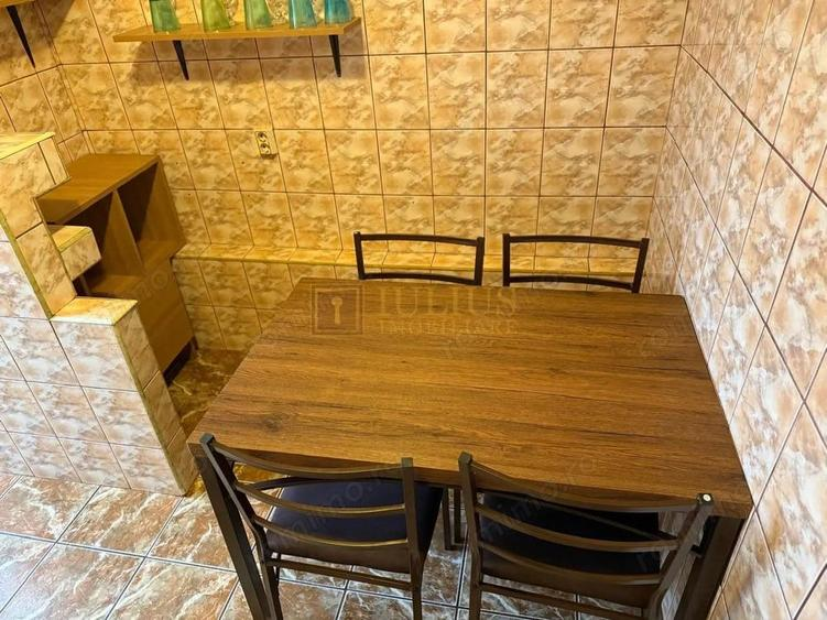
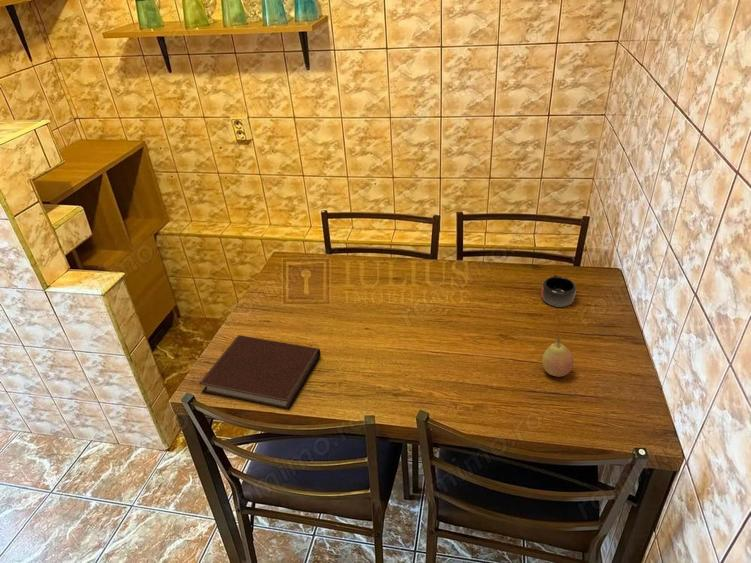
+ mug [540,273,577,308]
+ fruit [541,334,575,378]
+ notebook [198,334,322,411]
